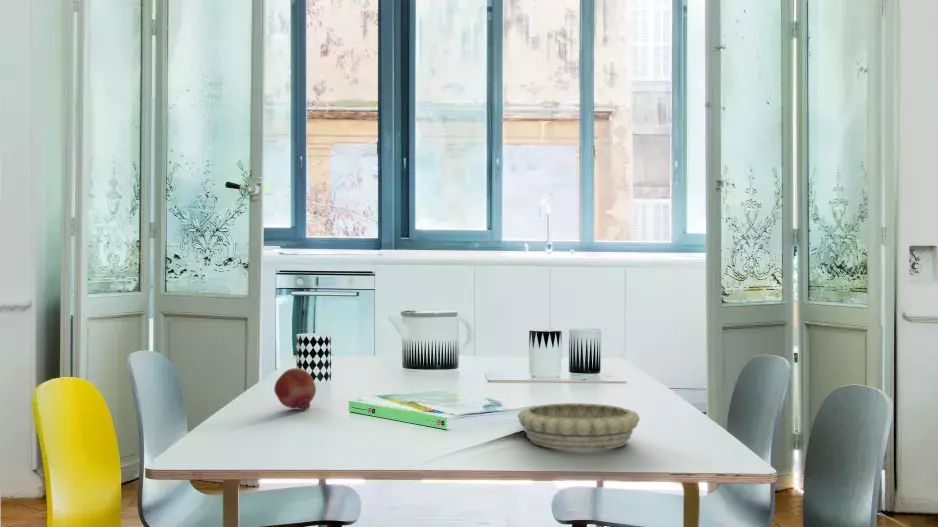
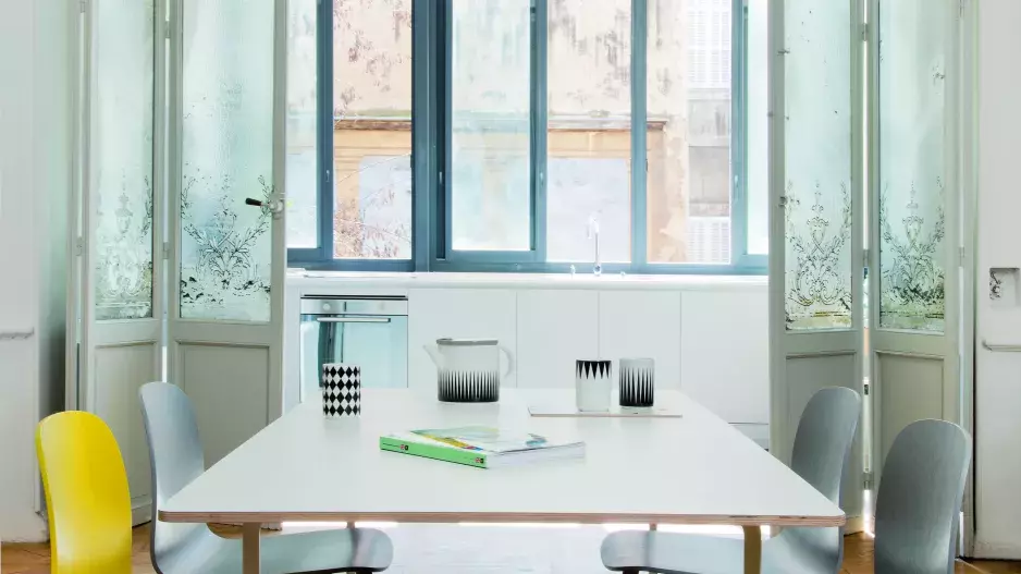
- decorative bowl [517,402,641,451]
- fruit [273,367,317,411]
